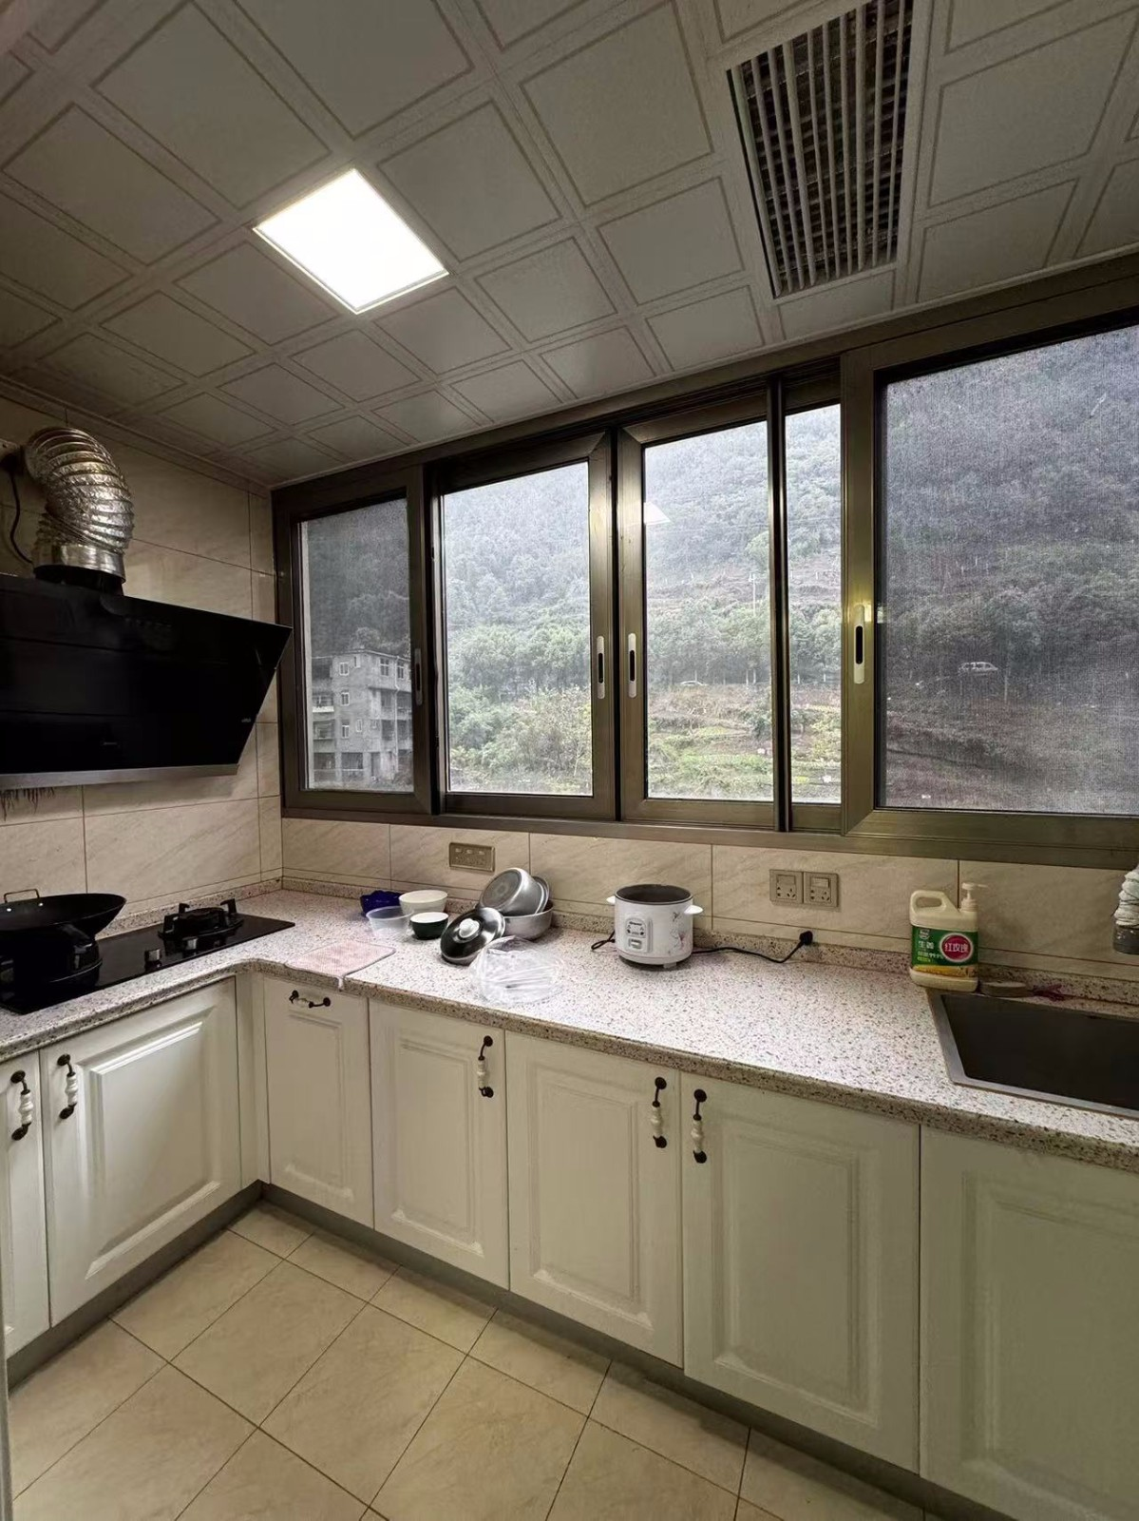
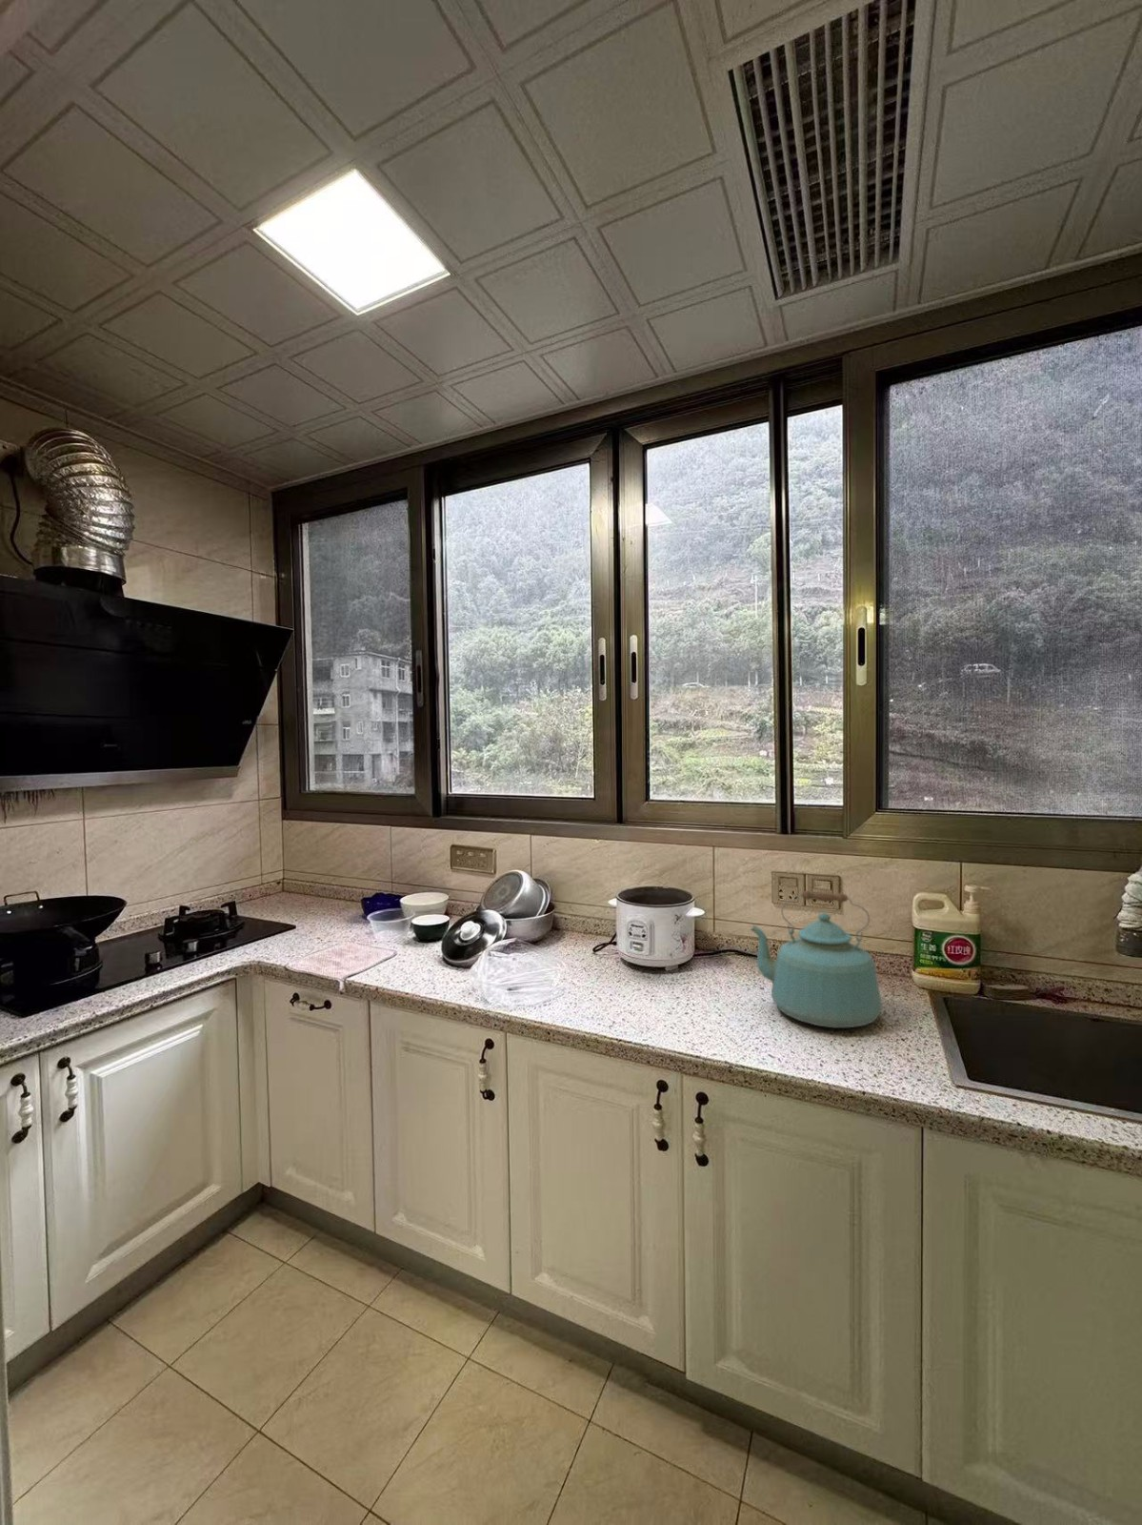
+ kettle [749,889,883,1029]
